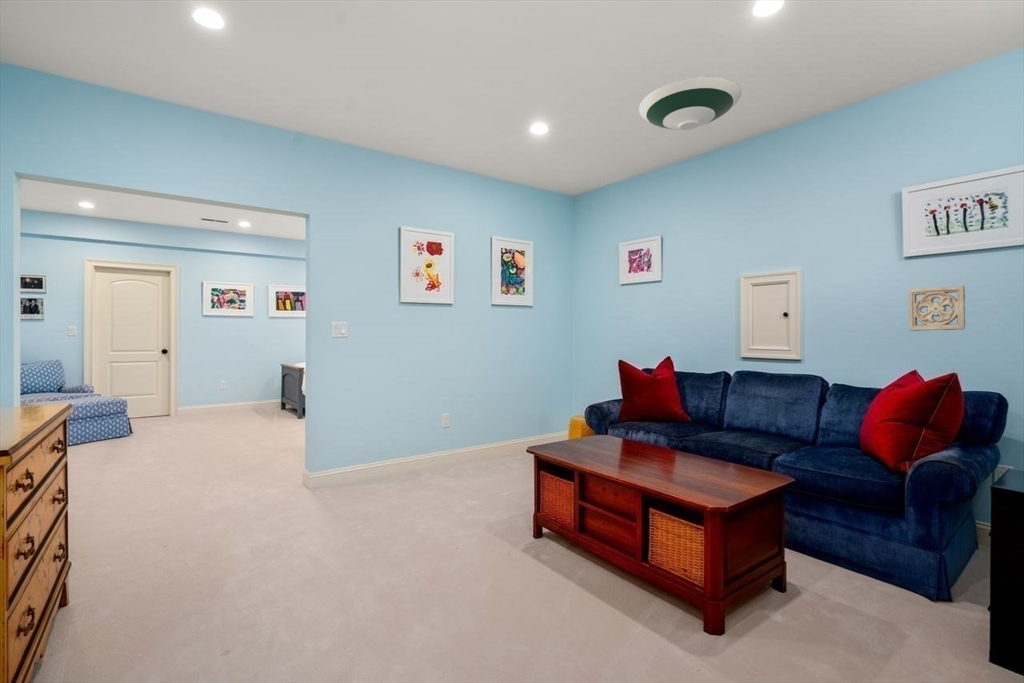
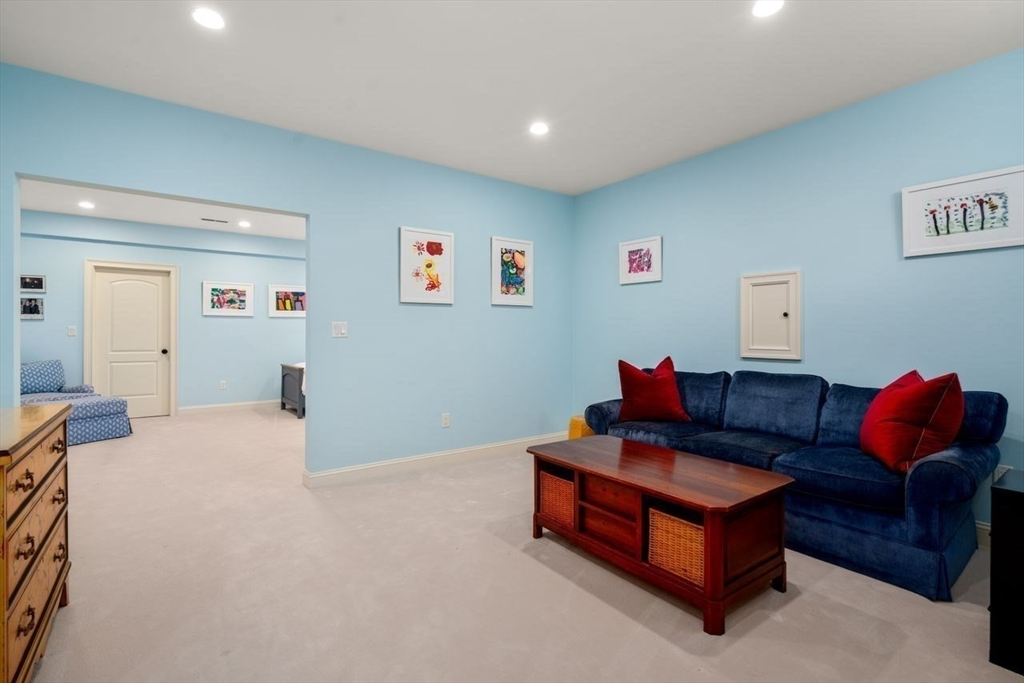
- wall ornament [908,285,966,332]
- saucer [638,75,743,131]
